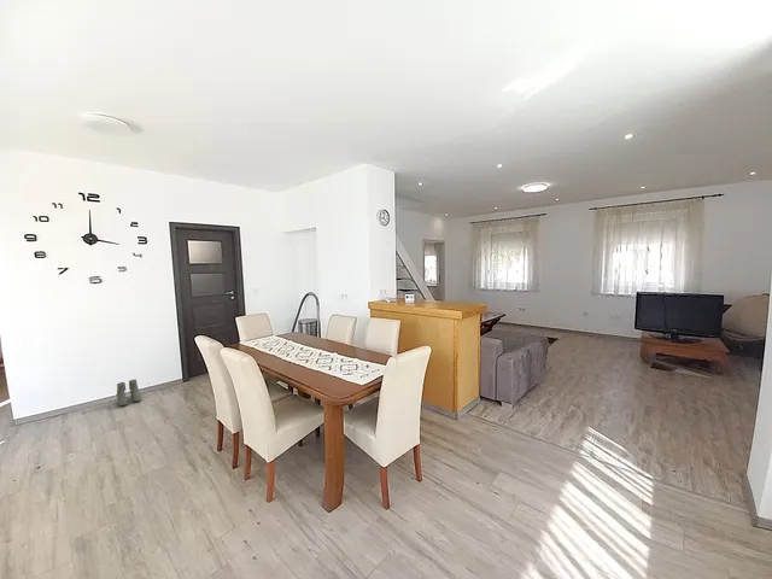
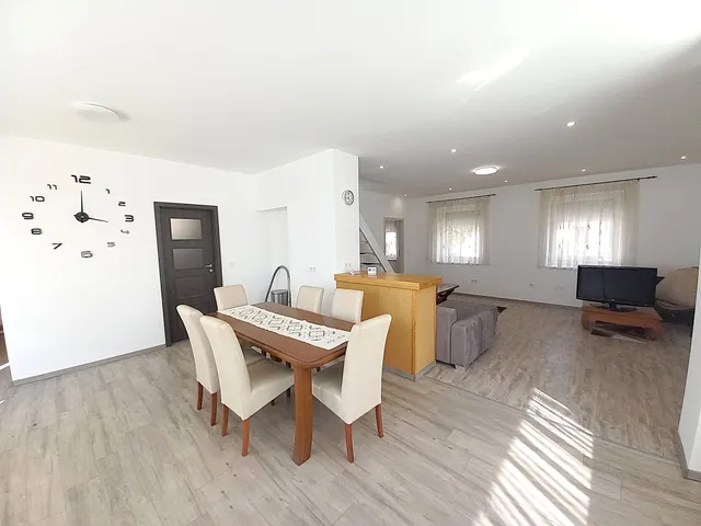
- boots [116,379,142,408]
